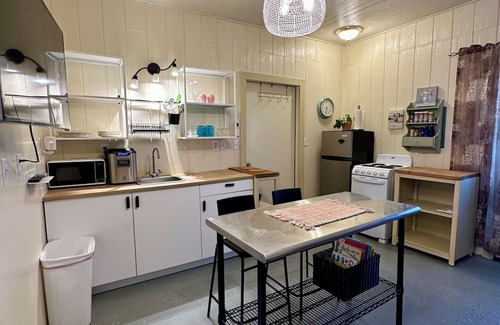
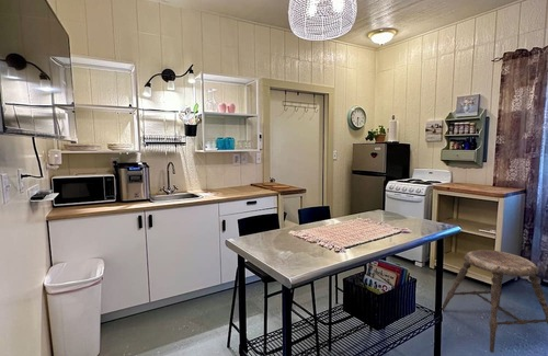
+ stool [441,249,548,354]
